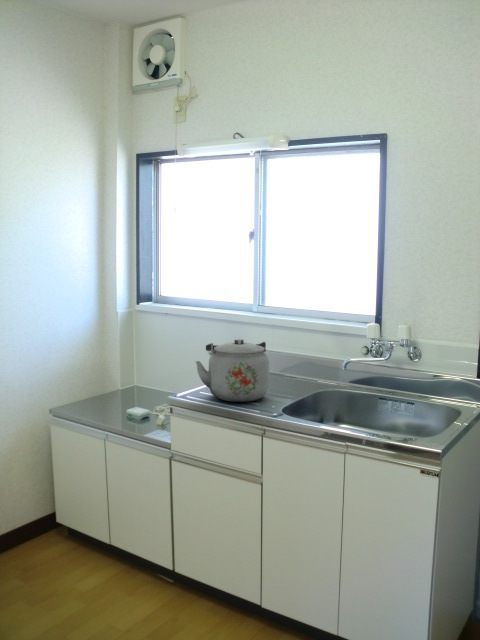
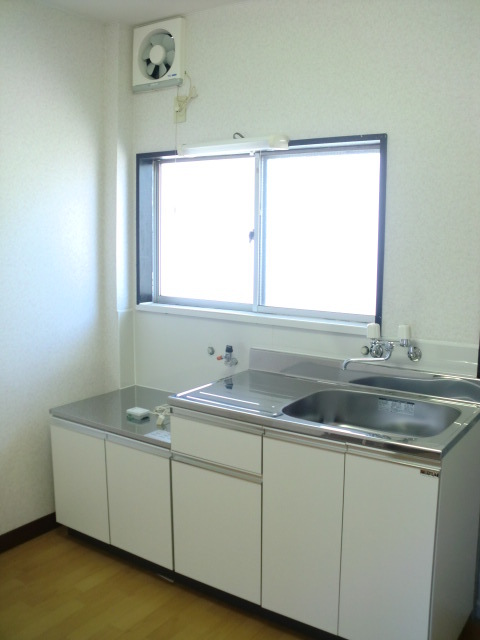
- kettle [195,338,270,403]
